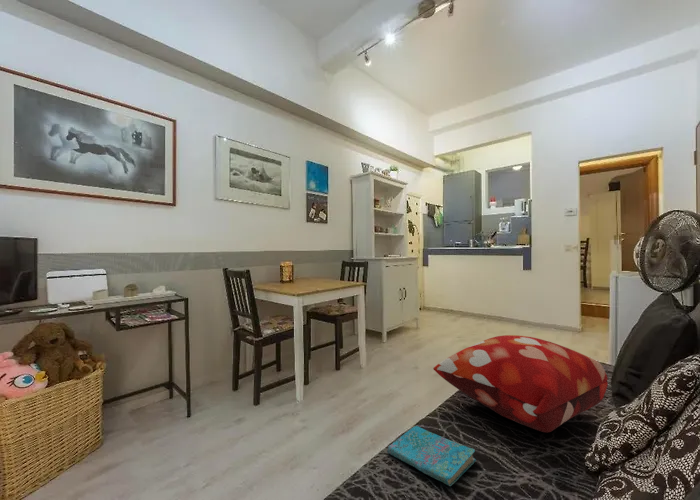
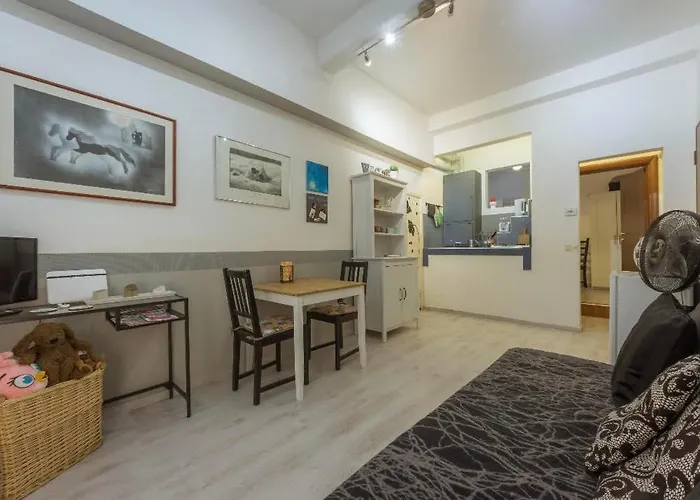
- cover [386,425,477,487]
- decorative pillow [432,334,609,433]
